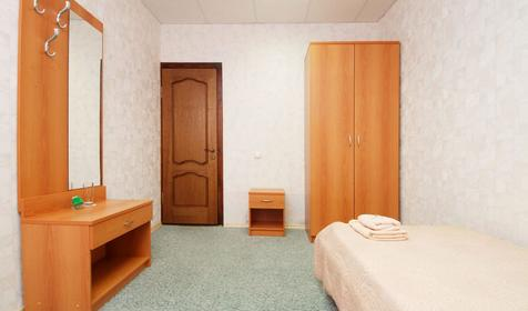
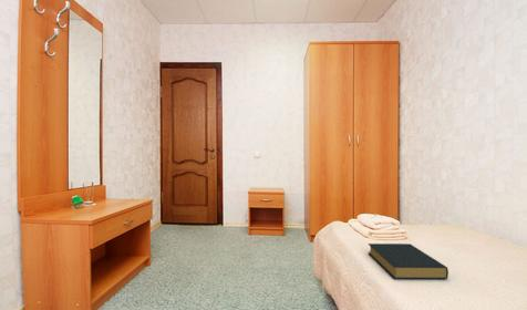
+ hardback book [366,242,450,280]
